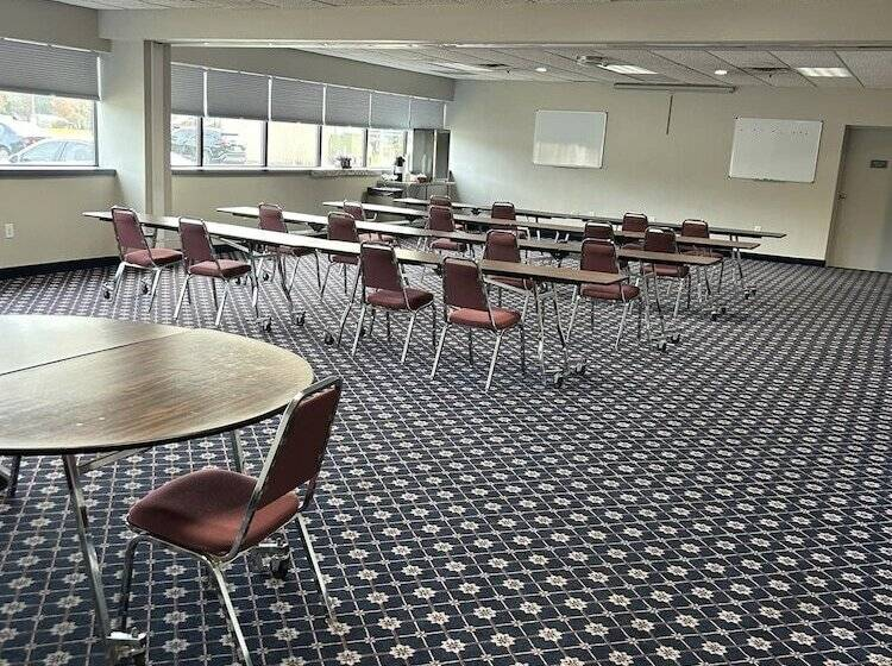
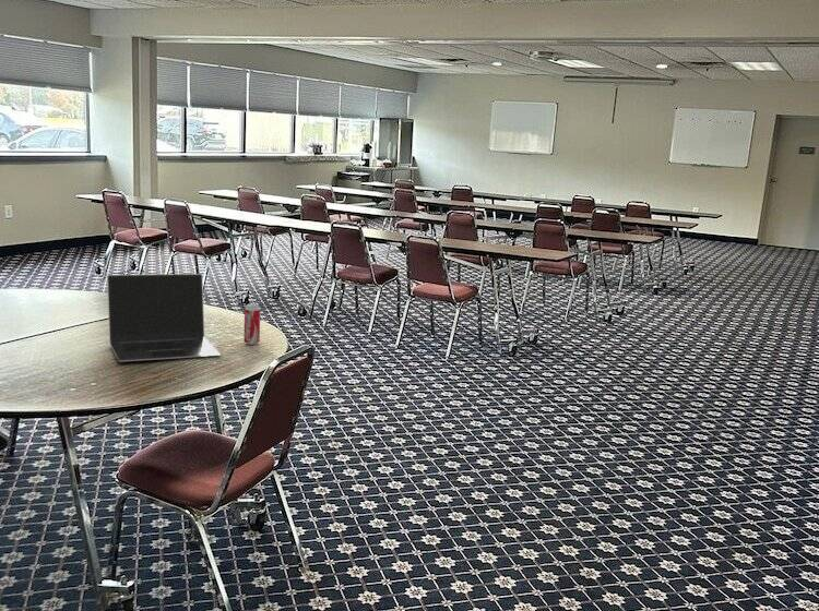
+ laptop [106,273,222,362]
+ beverage can [242,303,262,346]
